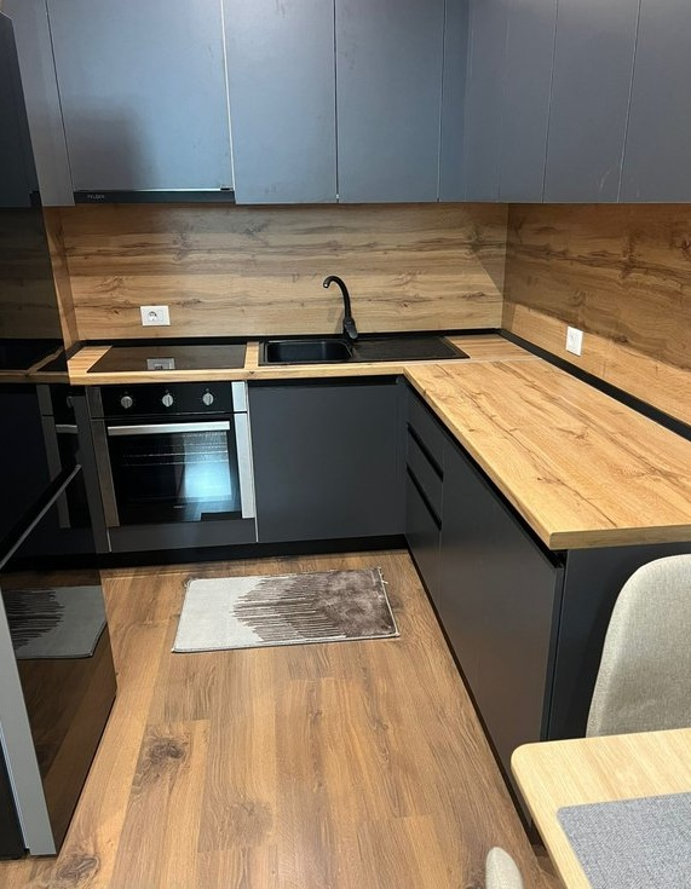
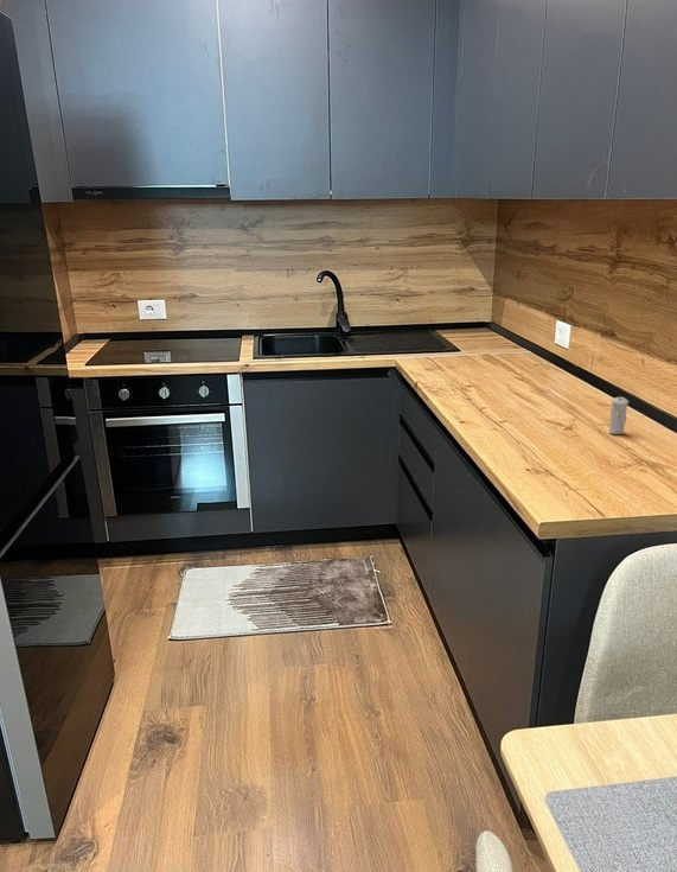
+ candle [608,393,630,435]
